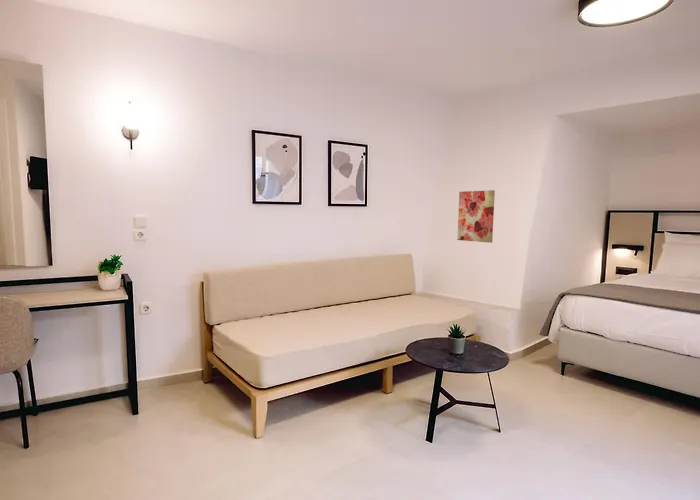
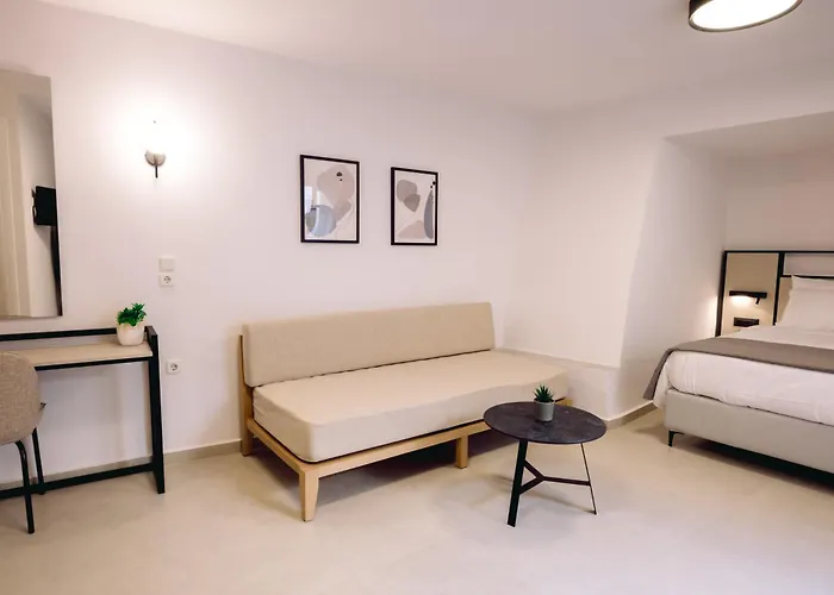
- wall art [456,189,496,244]
